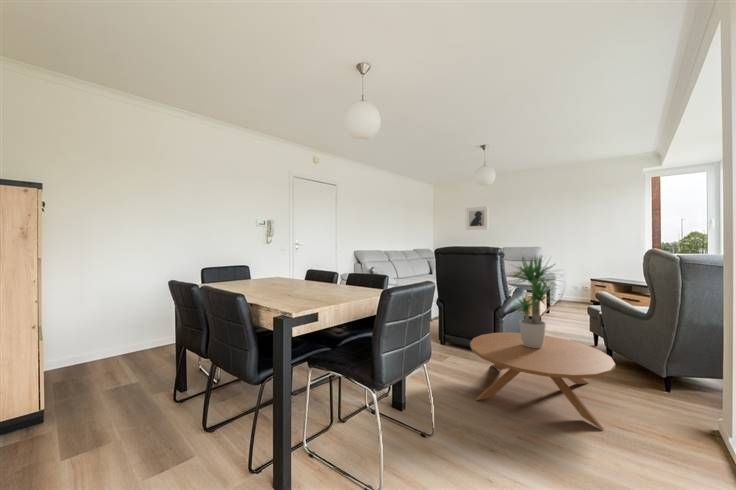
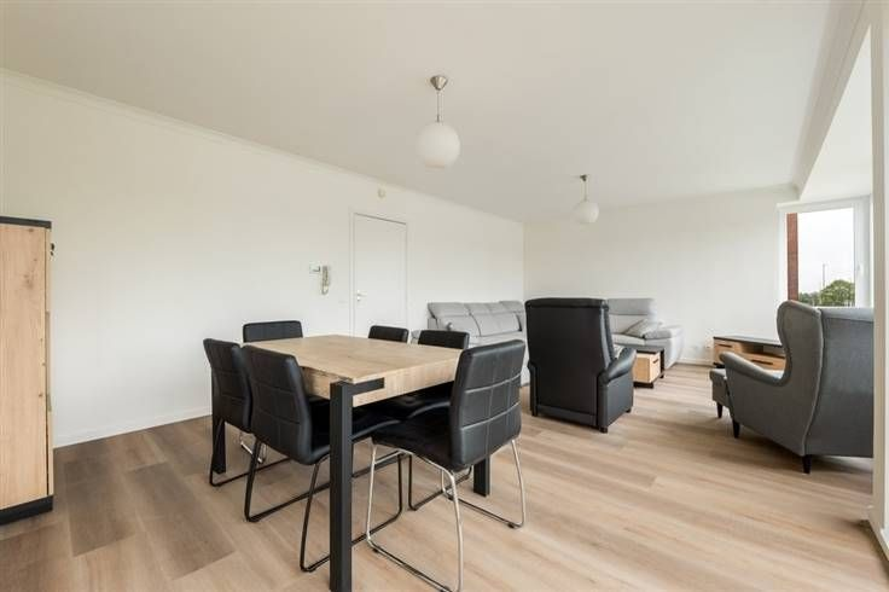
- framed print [465,205,489,231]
- potted plant [506,254,567,348]
- coffee table [469,331,616,430]
